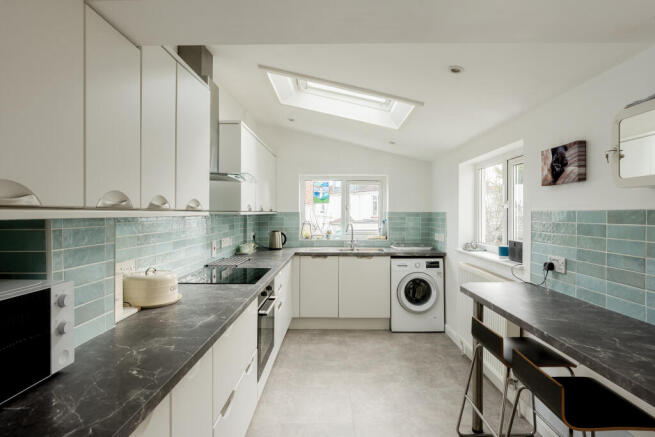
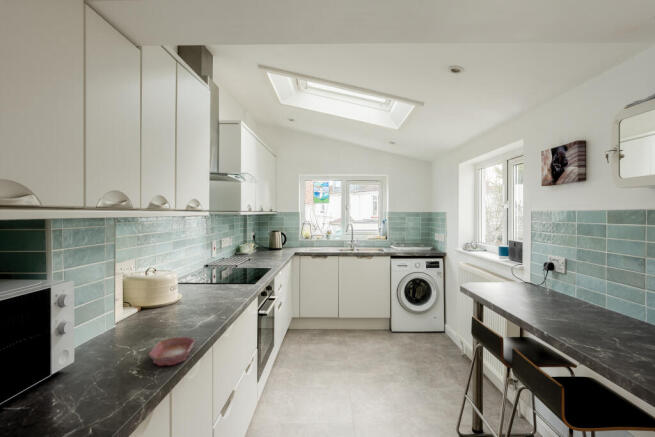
+ bowl [147,335,197,367]
